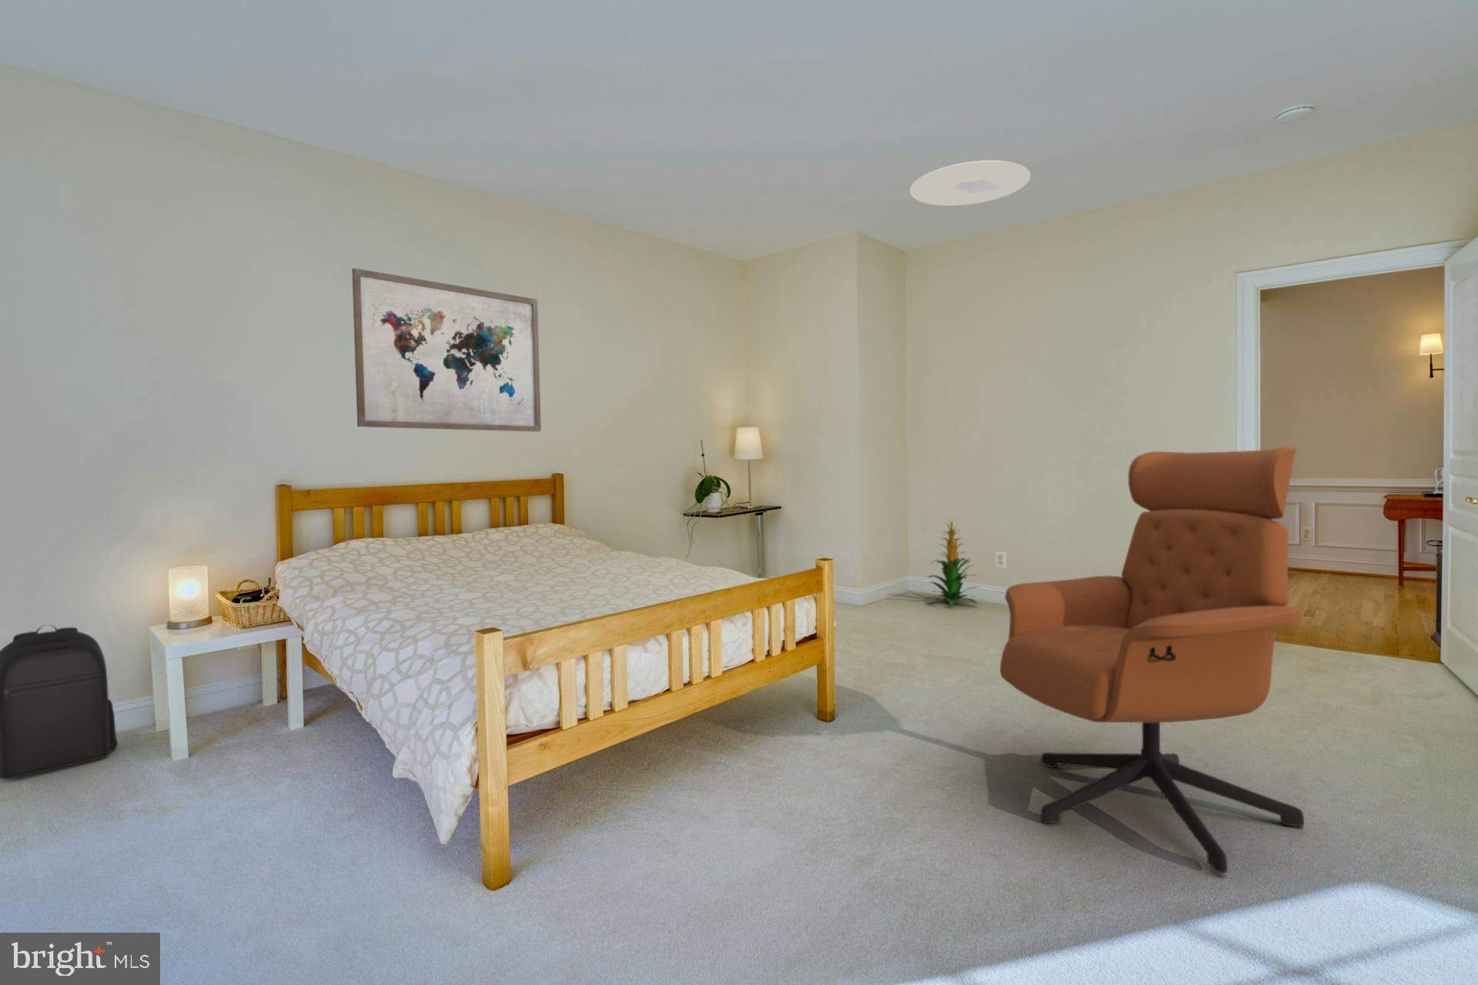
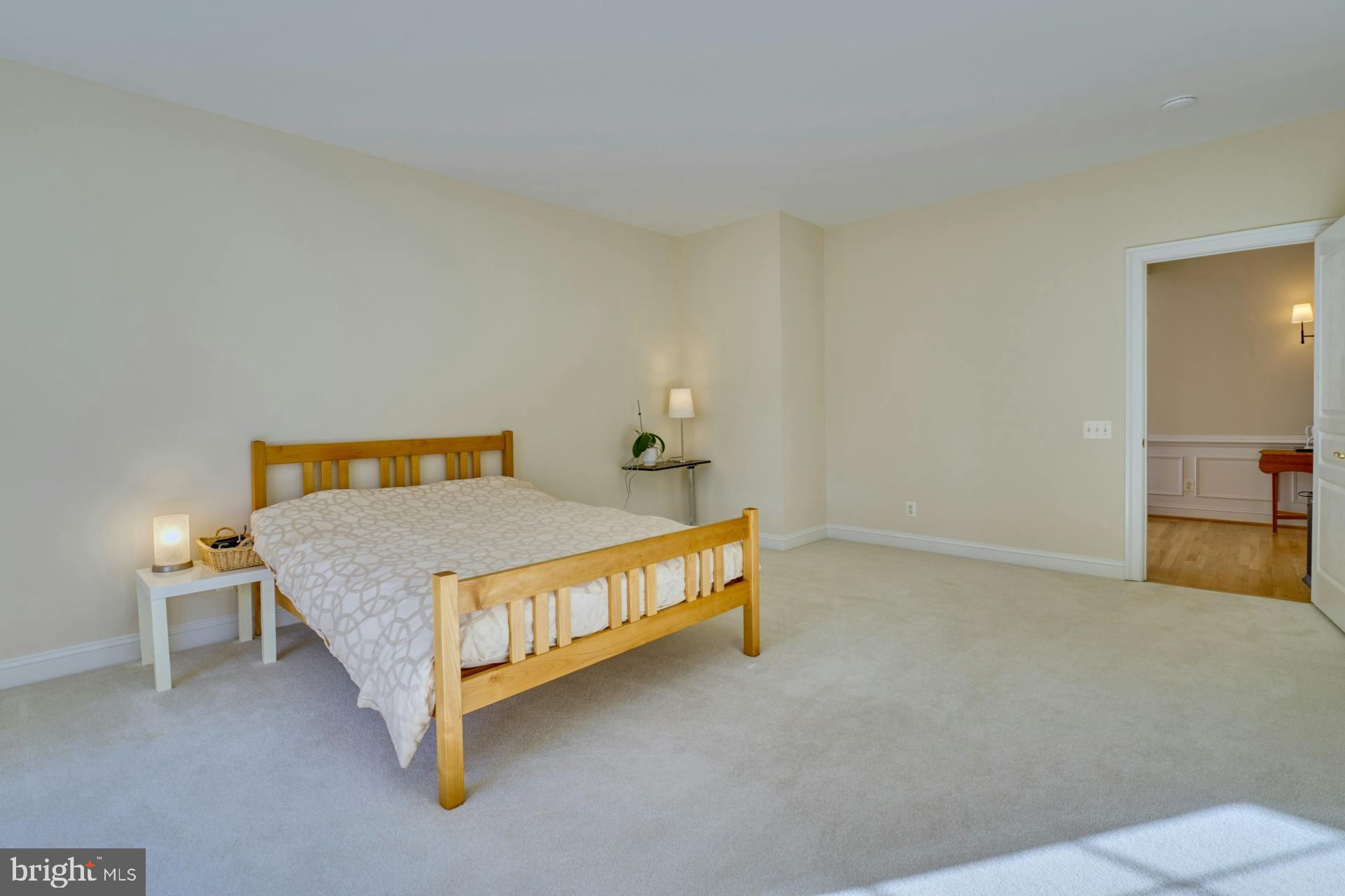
- wall art [351,267,542,433]
- ceiling light [909,159,1032,207]
- indoor plant [924,517,980,606]
- backpack [0,623,119,781]
- armchair [999,445,1304,873]
